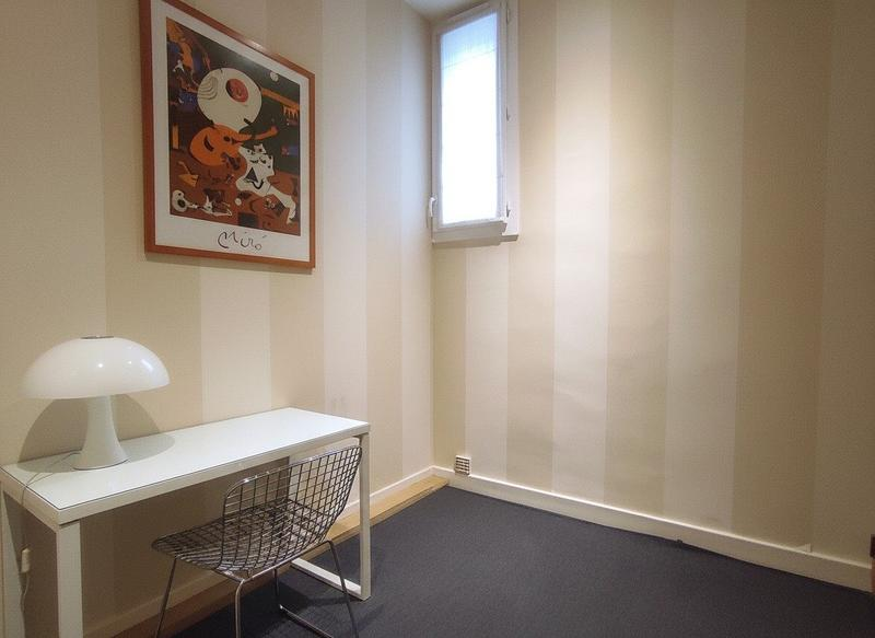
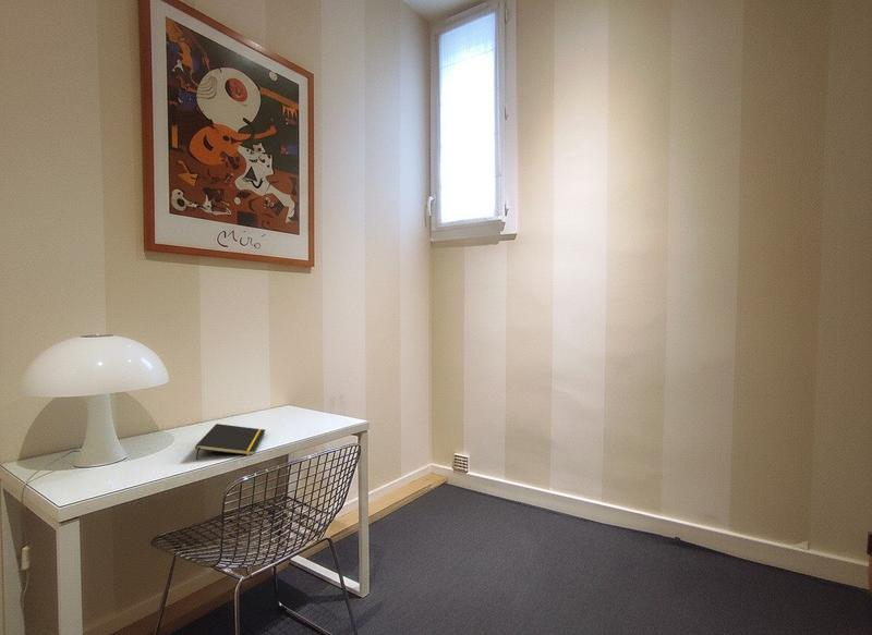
+ notepad [194,423,266,461]
